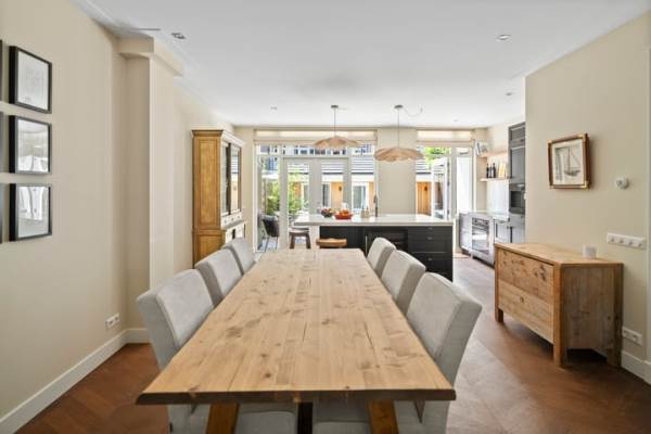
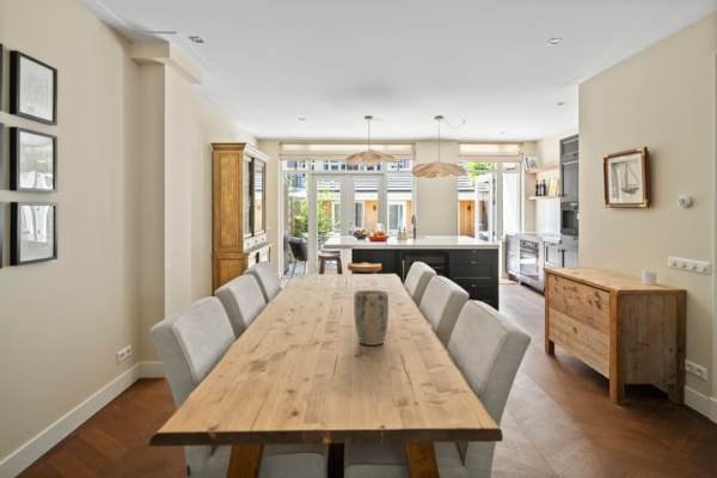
+ plant pot [353,289,390,347]
